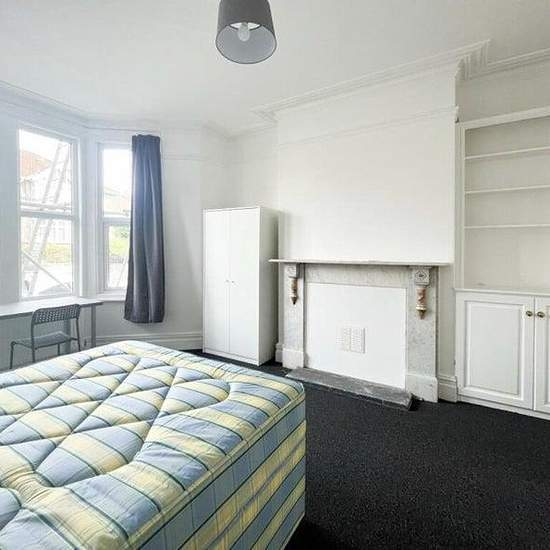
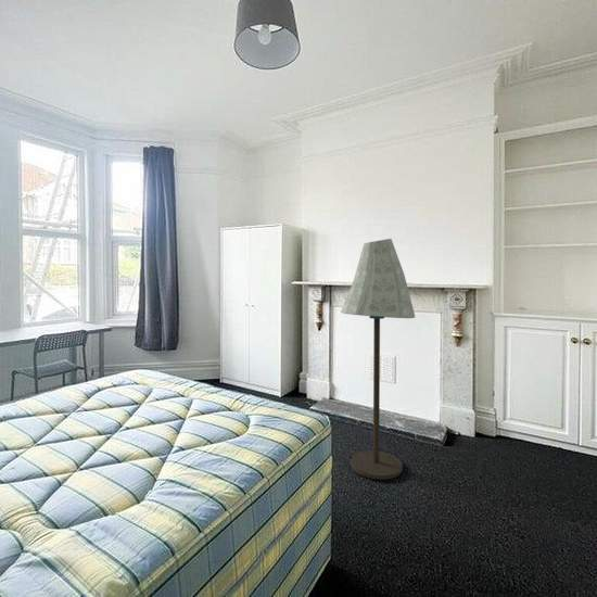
+ floor lamp [340,238,417,481]
